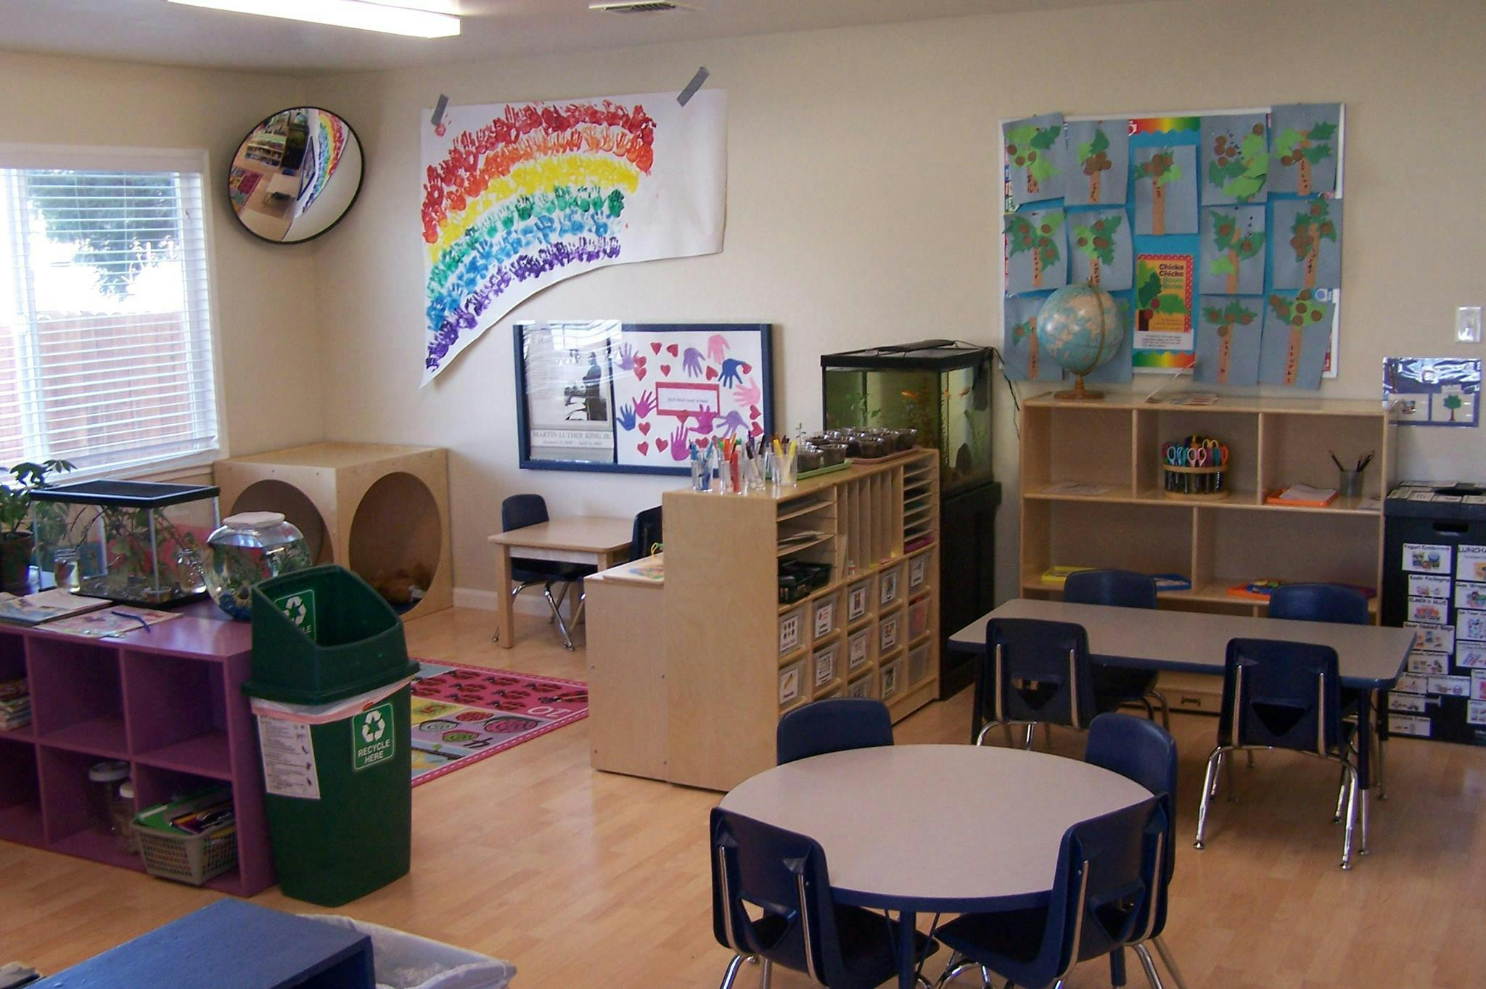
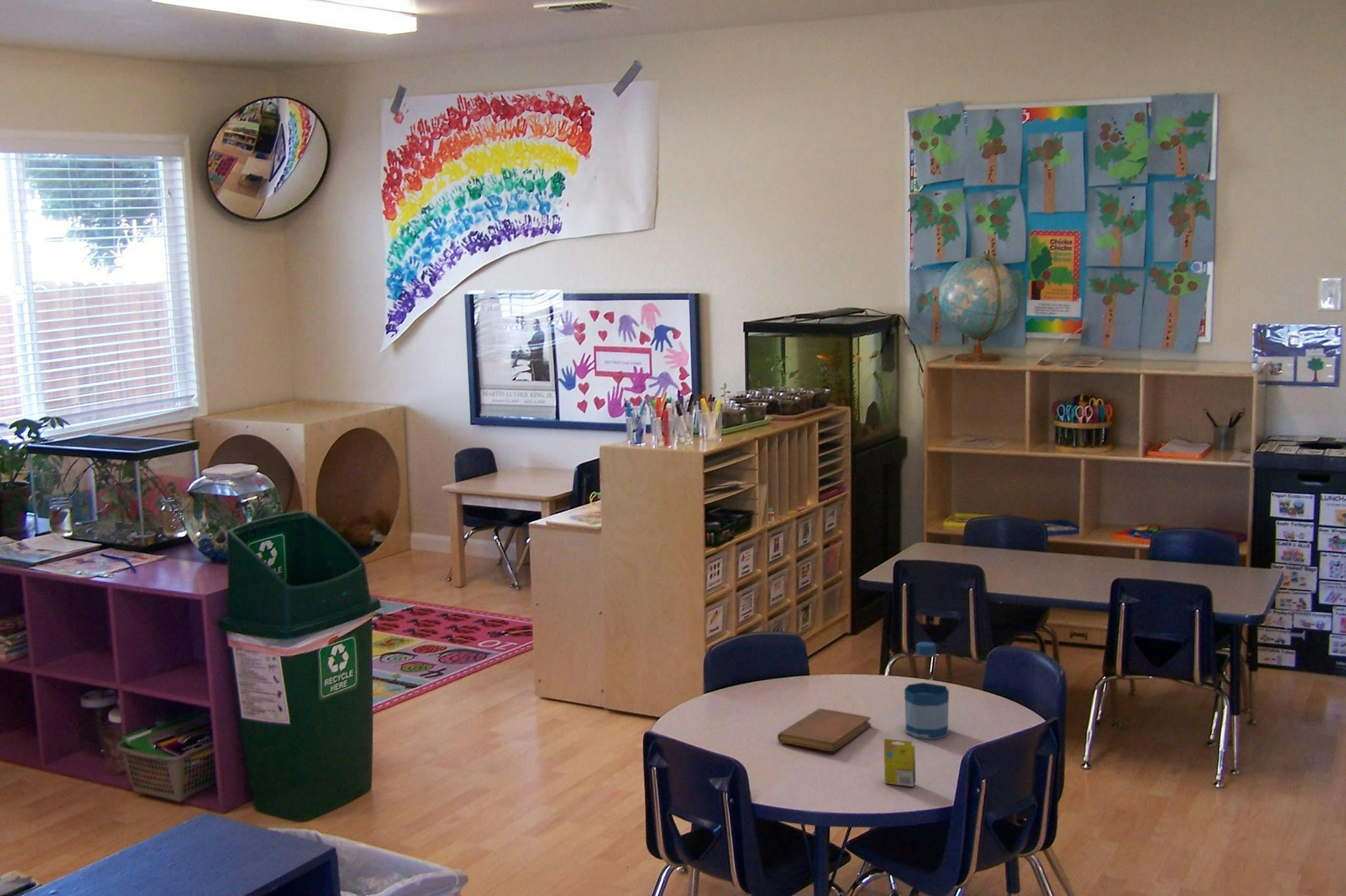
+ crayon box [883,738,916,788]
+ bottle [904,641,950,740]
+ notebook [777,708,871,752]
